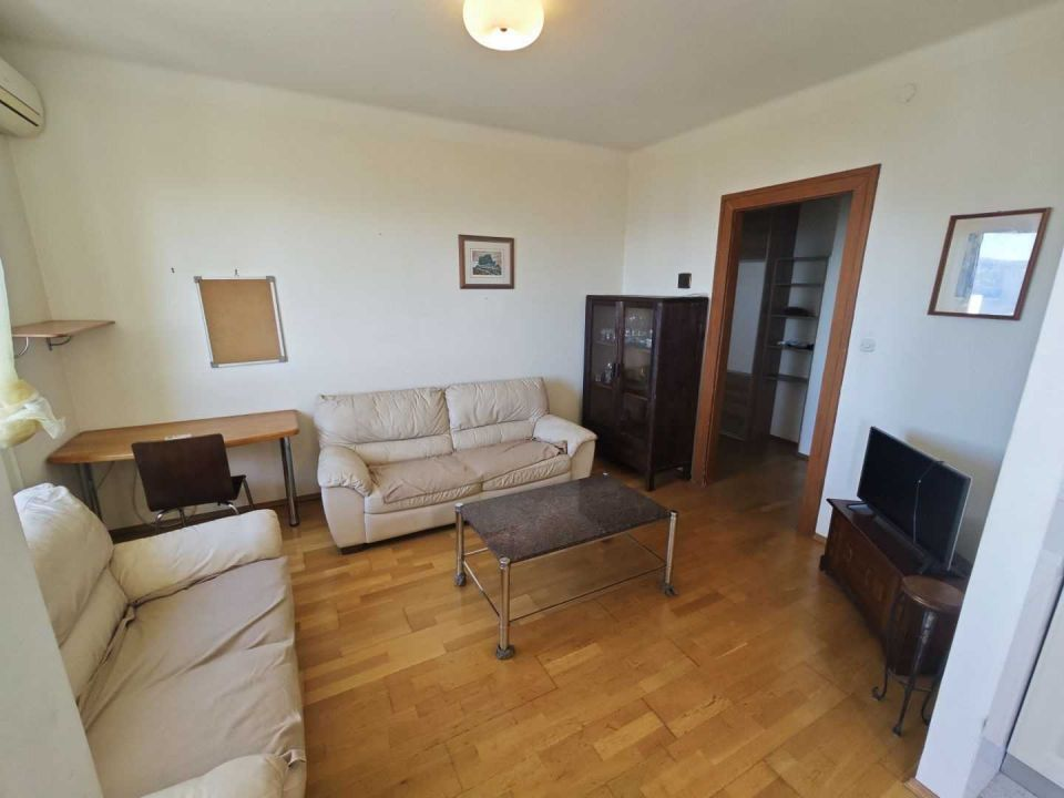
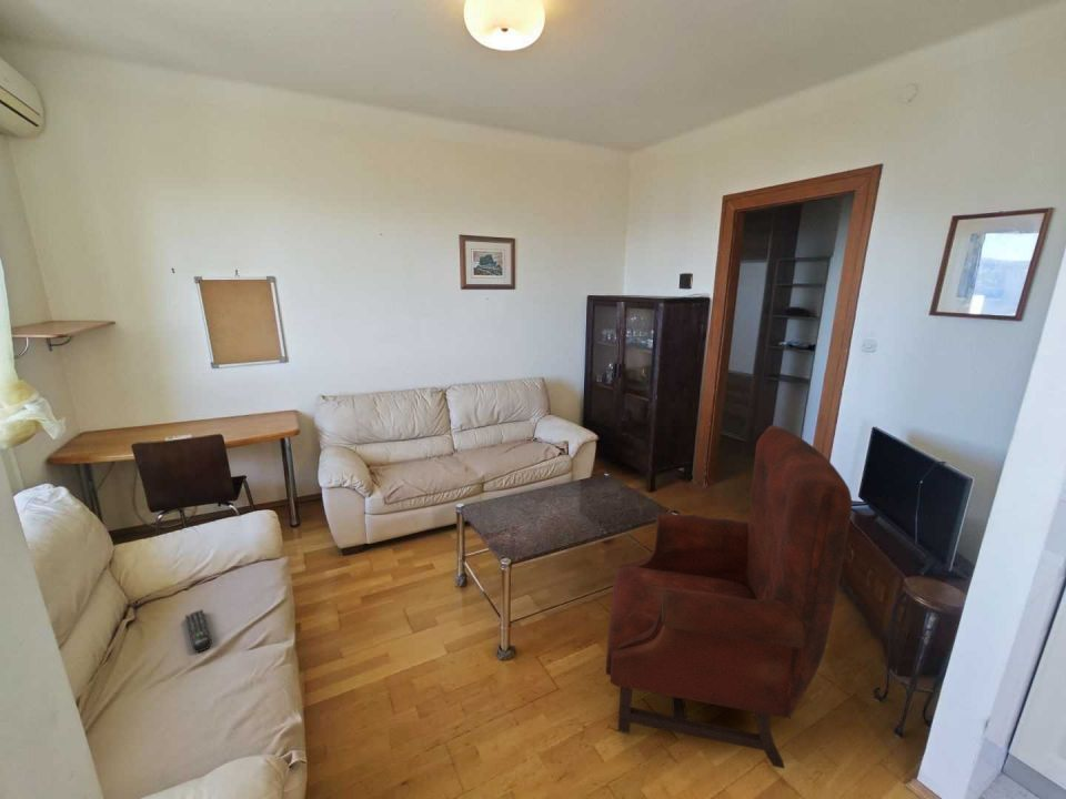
+ remote control [184,608,213,654]
+ armchair [605,424,853,770]
